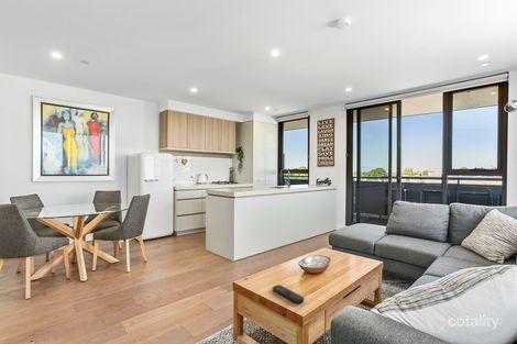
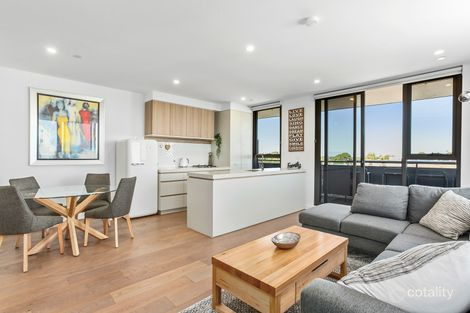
- remote control [272,284,305,304]
